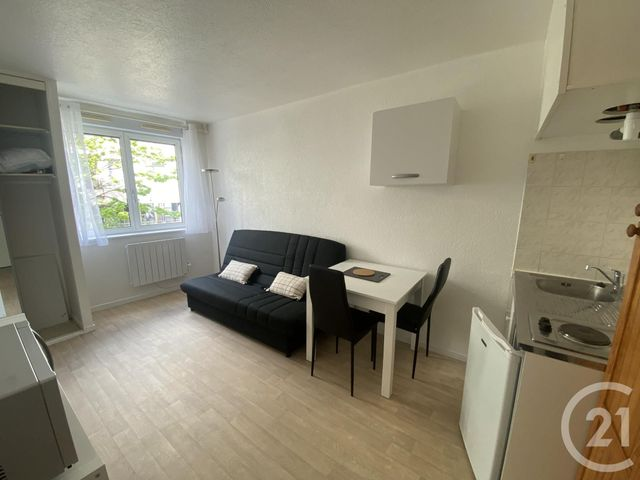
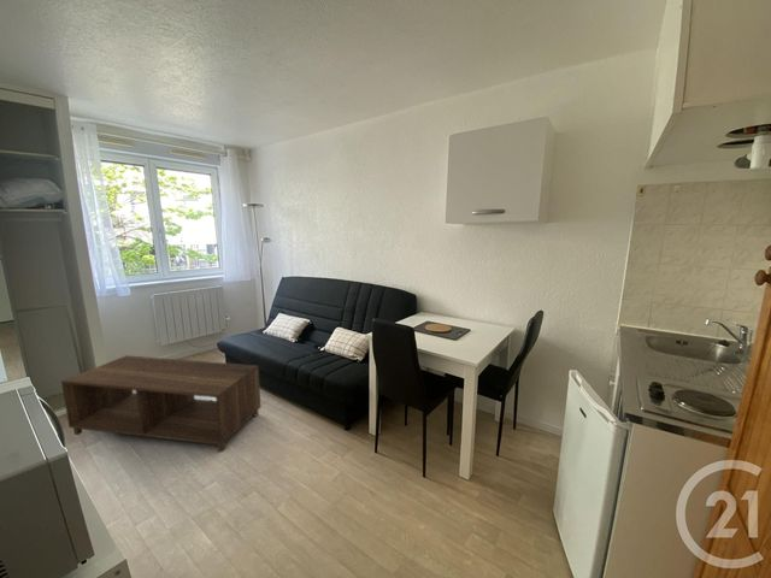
+ coffee table [60,354,261,453]
